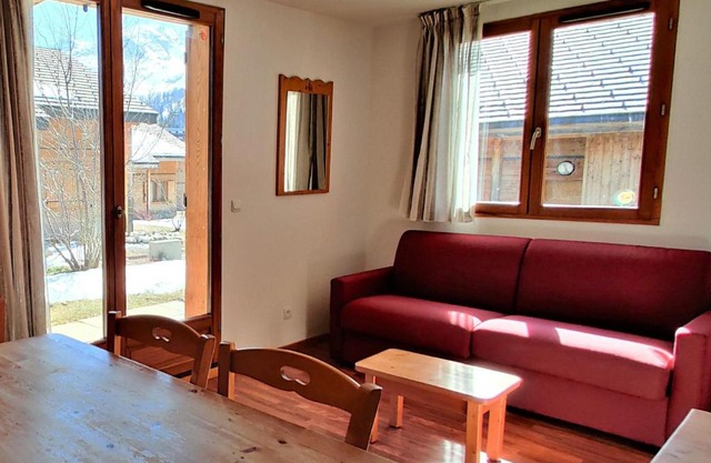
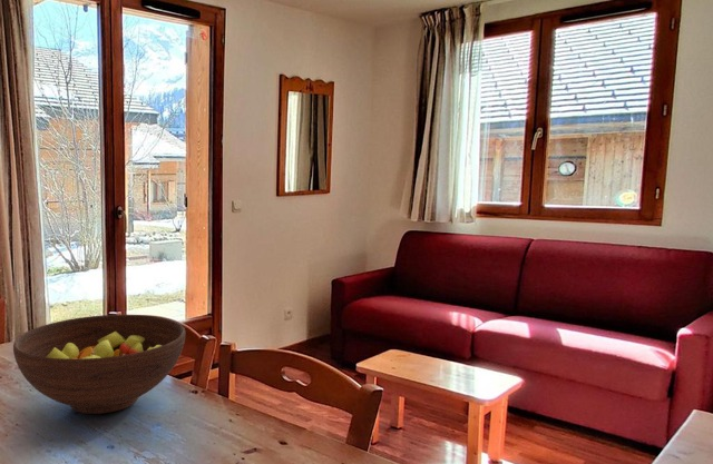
+ fruit bowl [12,314,186,415]
